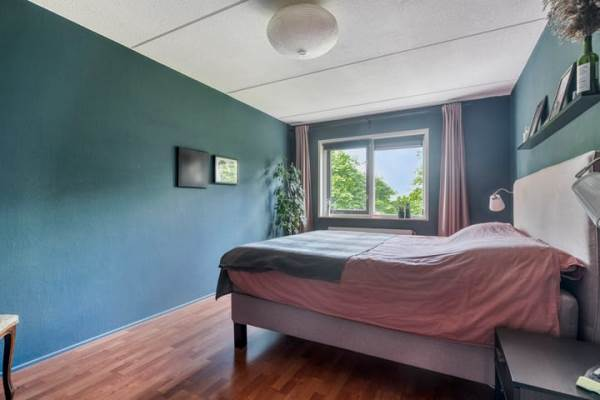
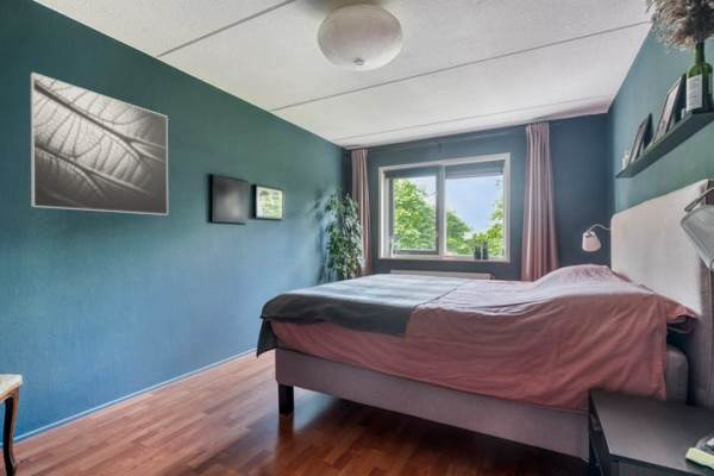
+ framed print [30,71,169,217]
